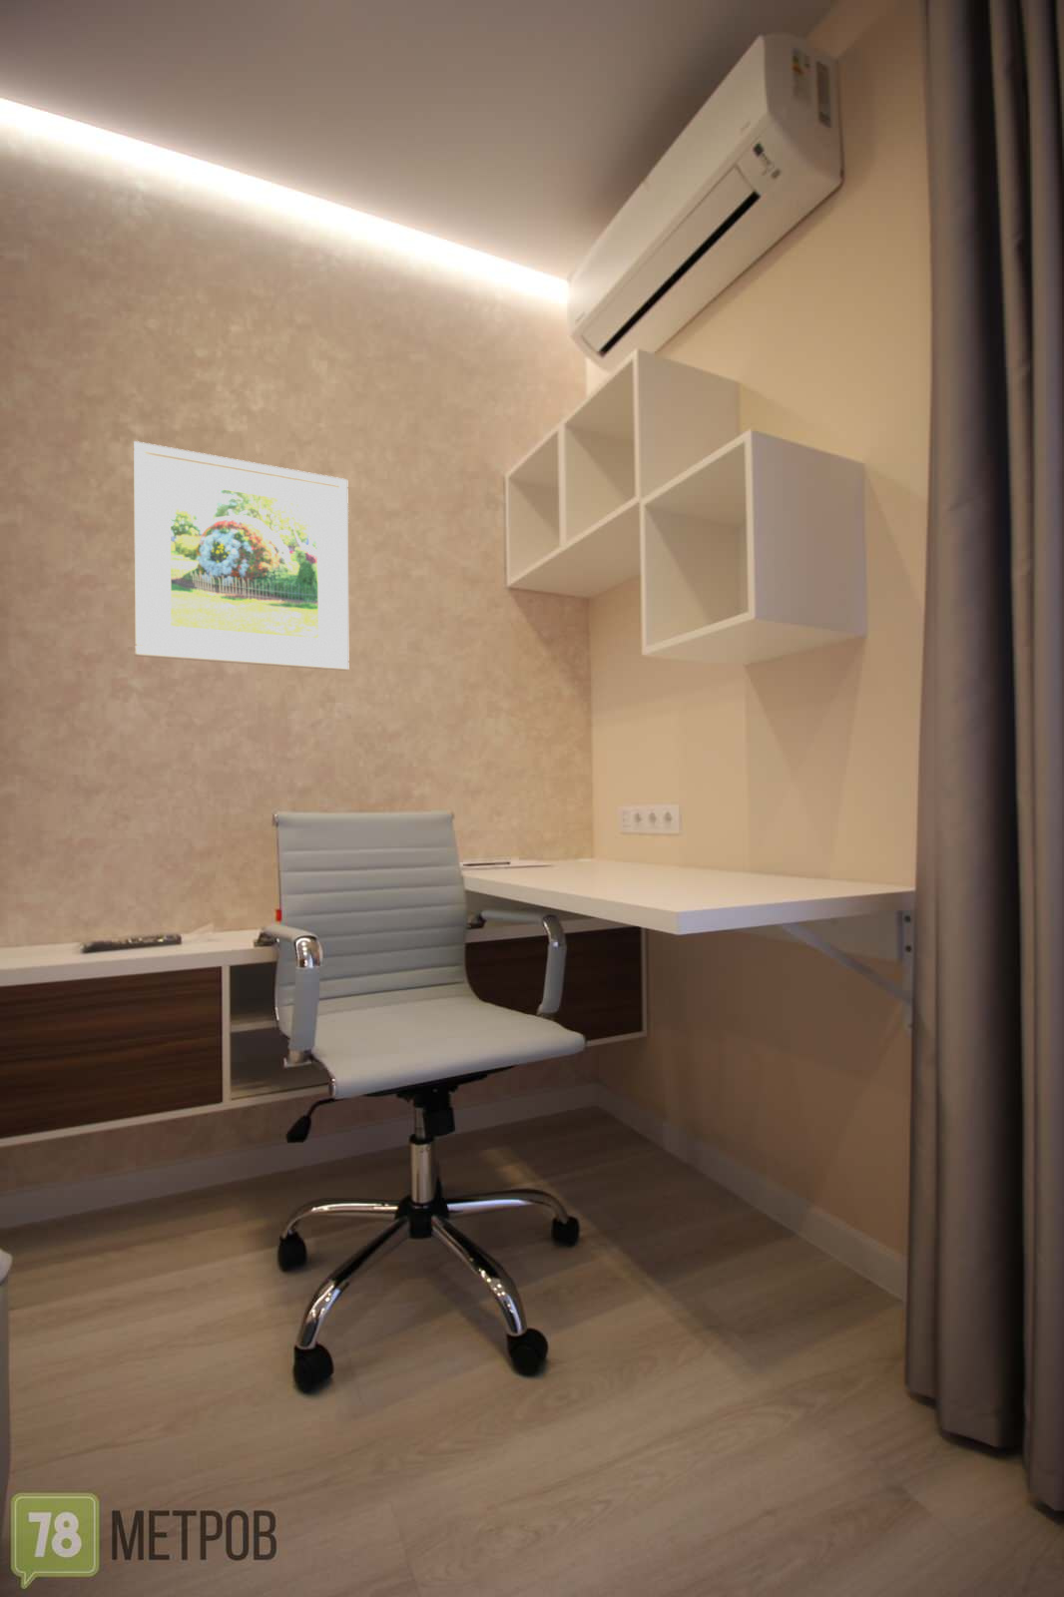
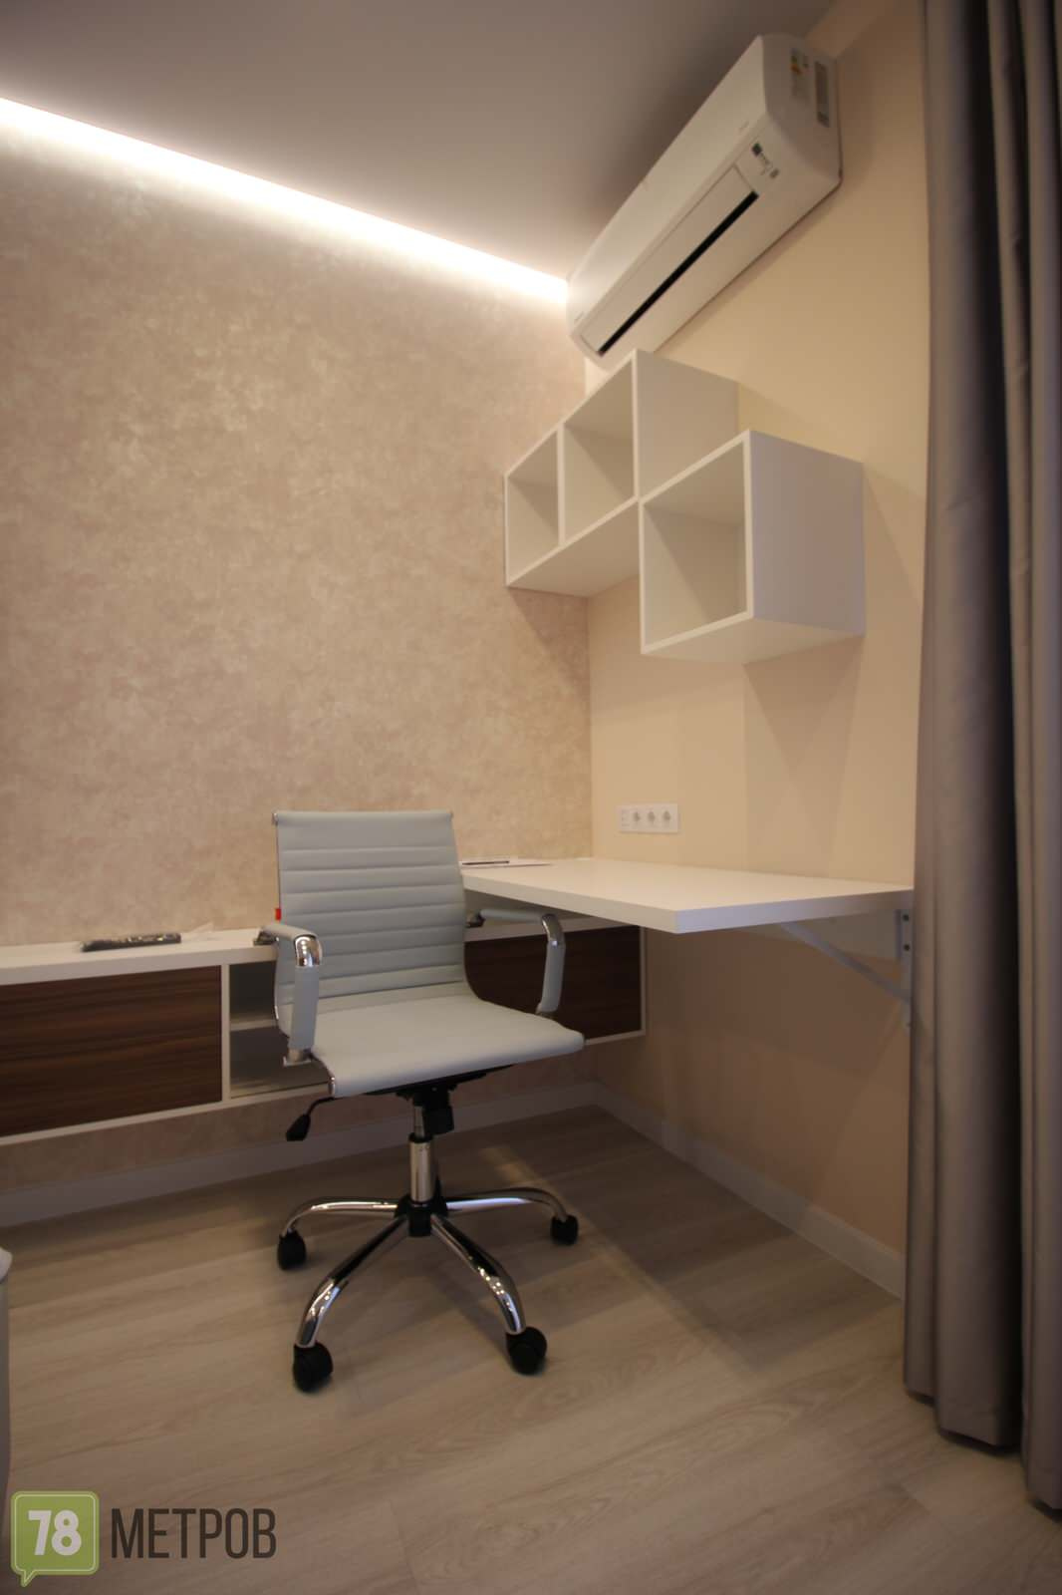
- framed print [133,441,349,672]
